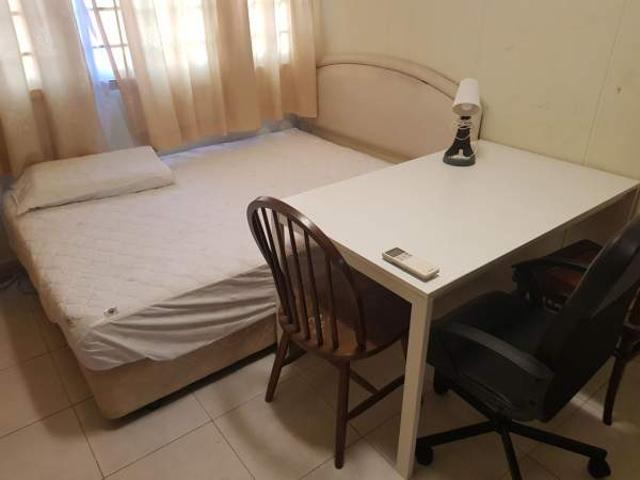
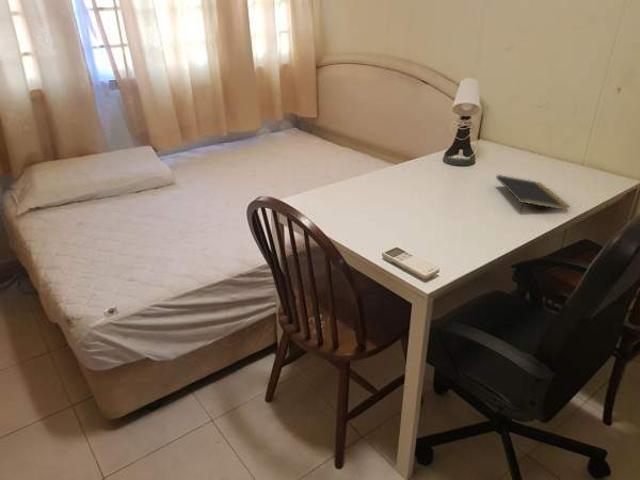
+ notepad [495,174,571,213]
